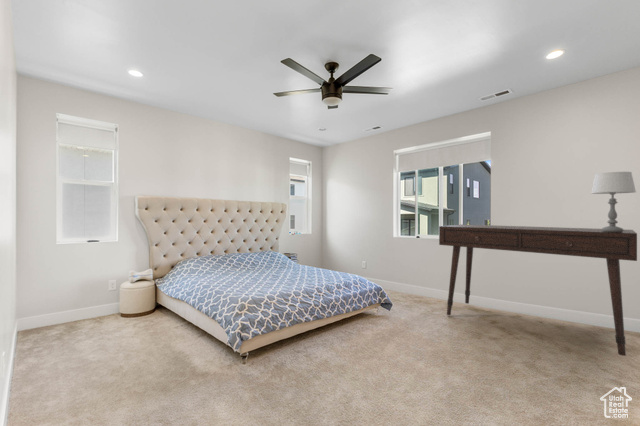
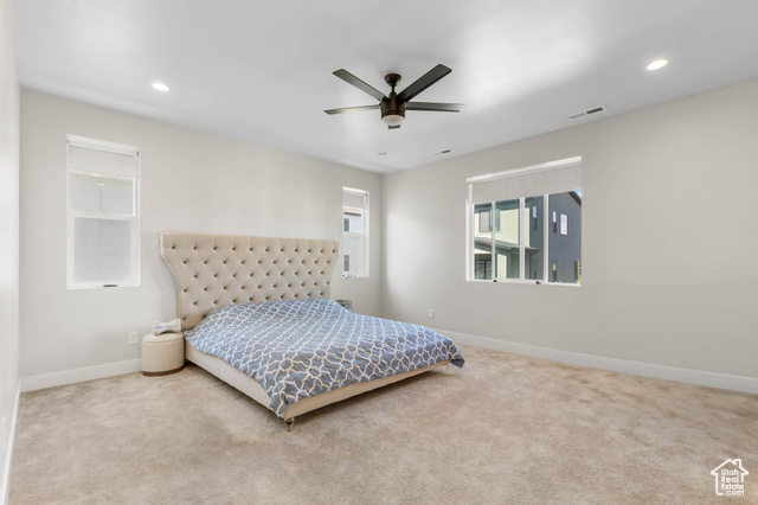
- desk [438,224,638,357]
- table lamp [590,171,637,232]
